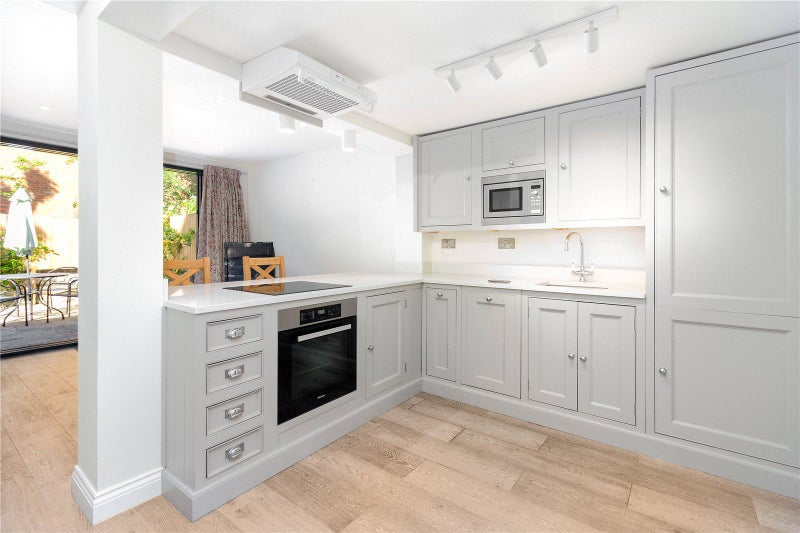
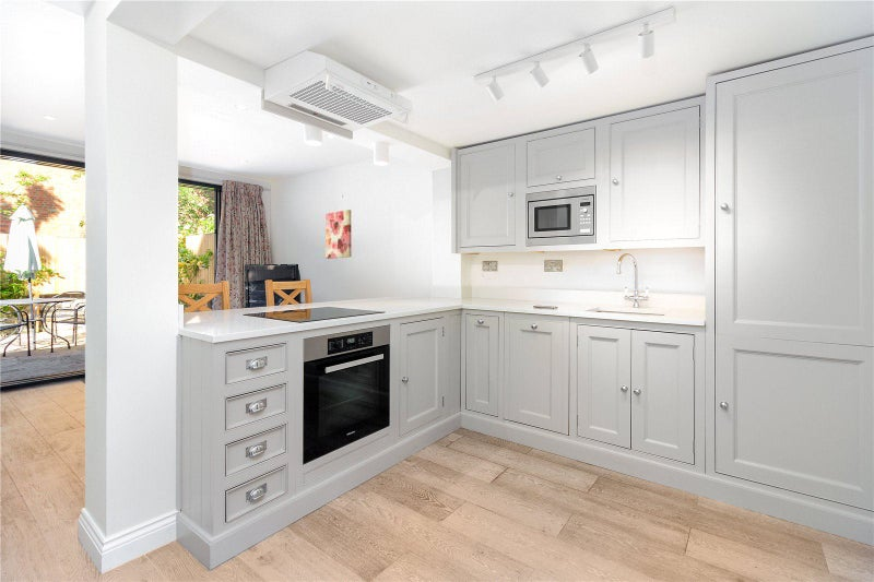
+ wall art [324,209,353,260]
